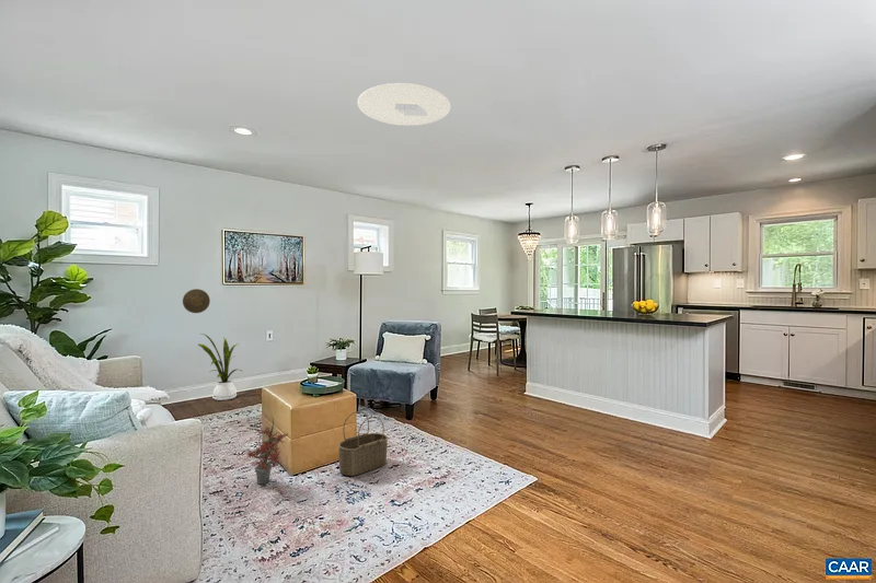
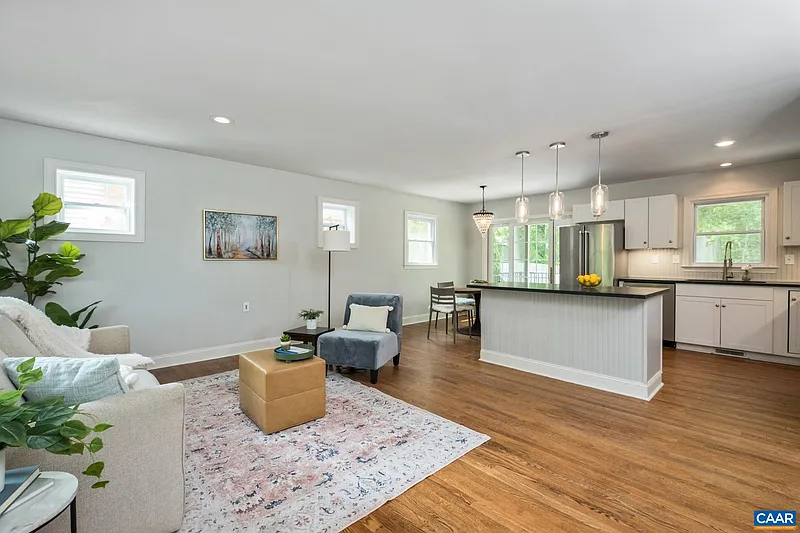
- decorative plate [182,288,211,314]
- potted plant [243,418,289,486]
- wicker basket [337,410,389,477]
- ceiling light [357,82,451,127]
- house plant [197,333,243,401]
